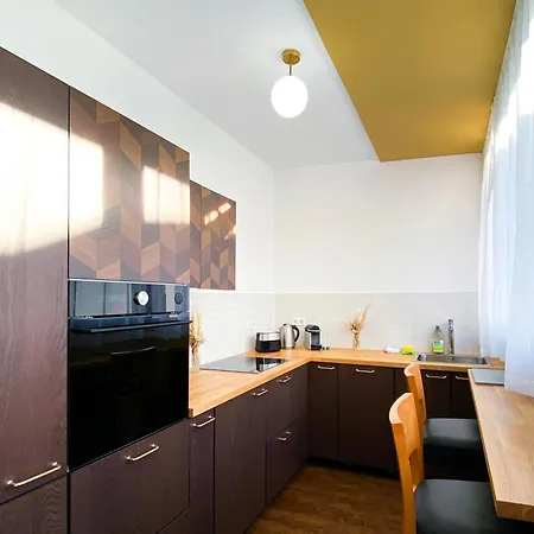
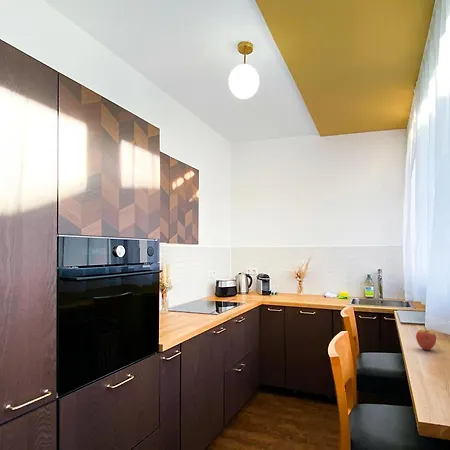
+ fruit [415,325,437,351]
